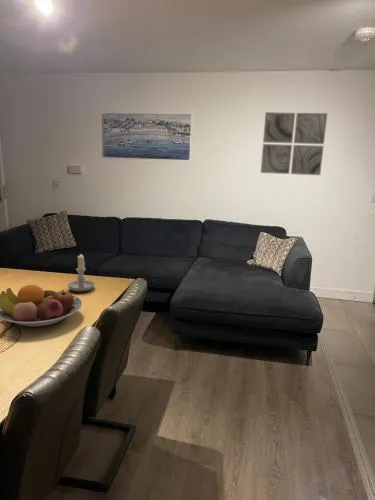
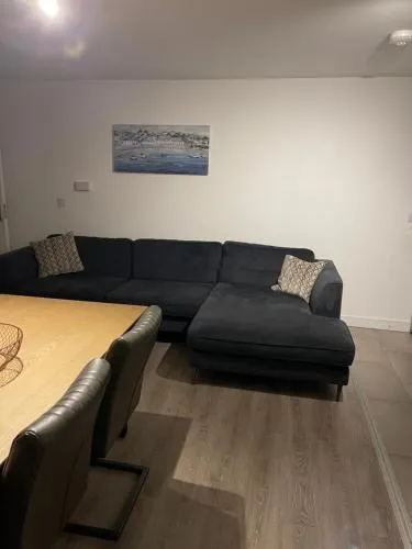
- wall art [260,111,328,176]
- fruit bowl [0,284,83,328]
- candle [67,253,96,292]
